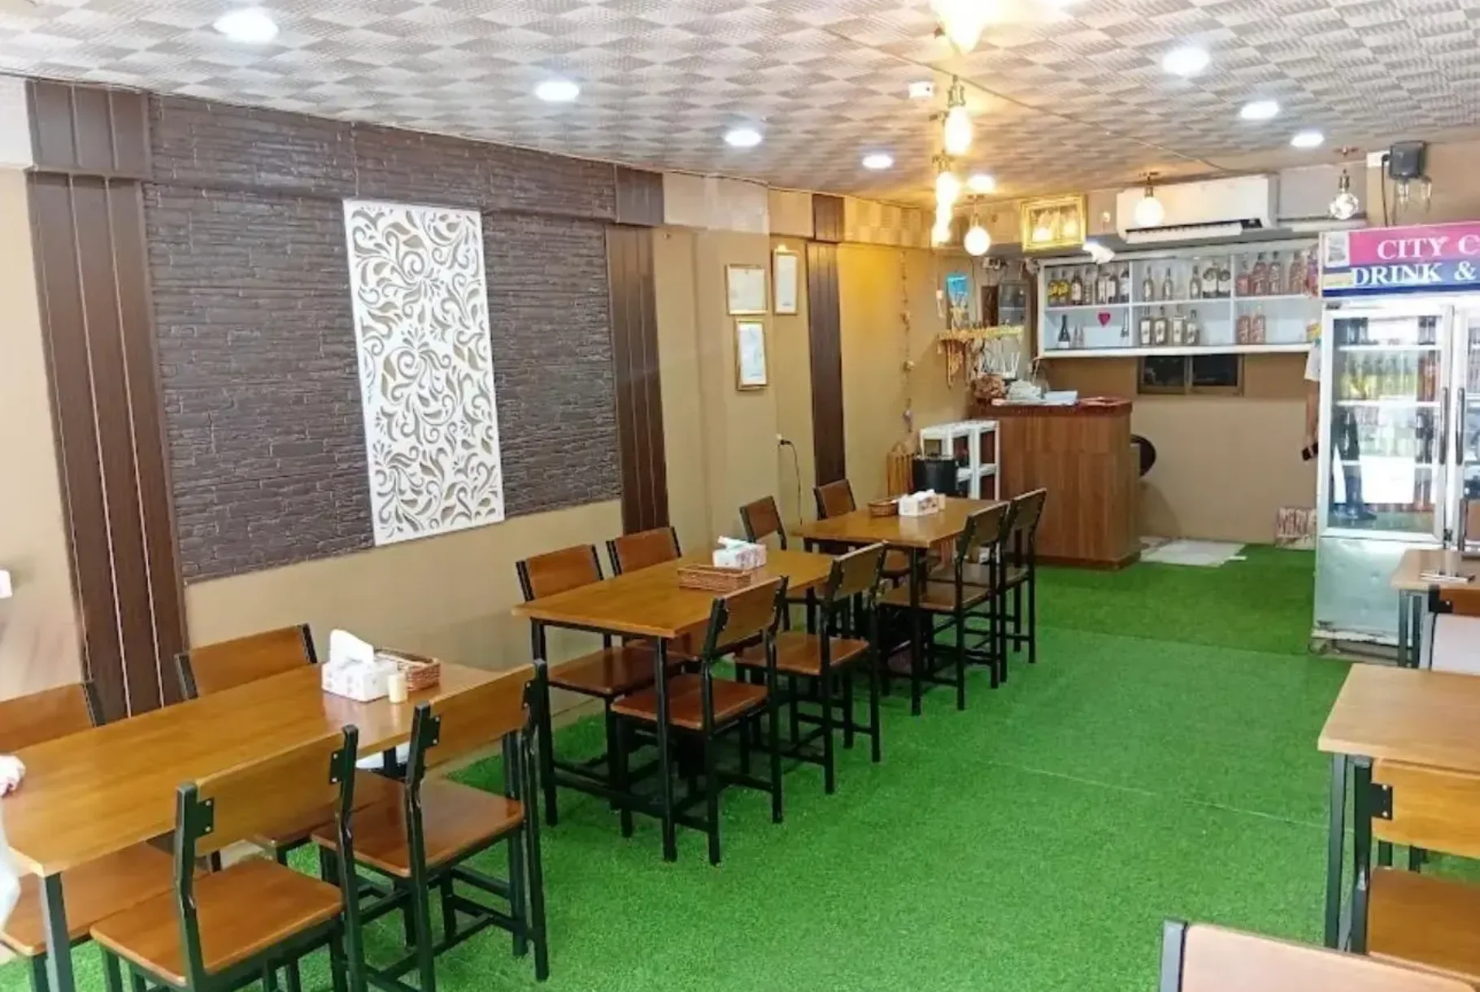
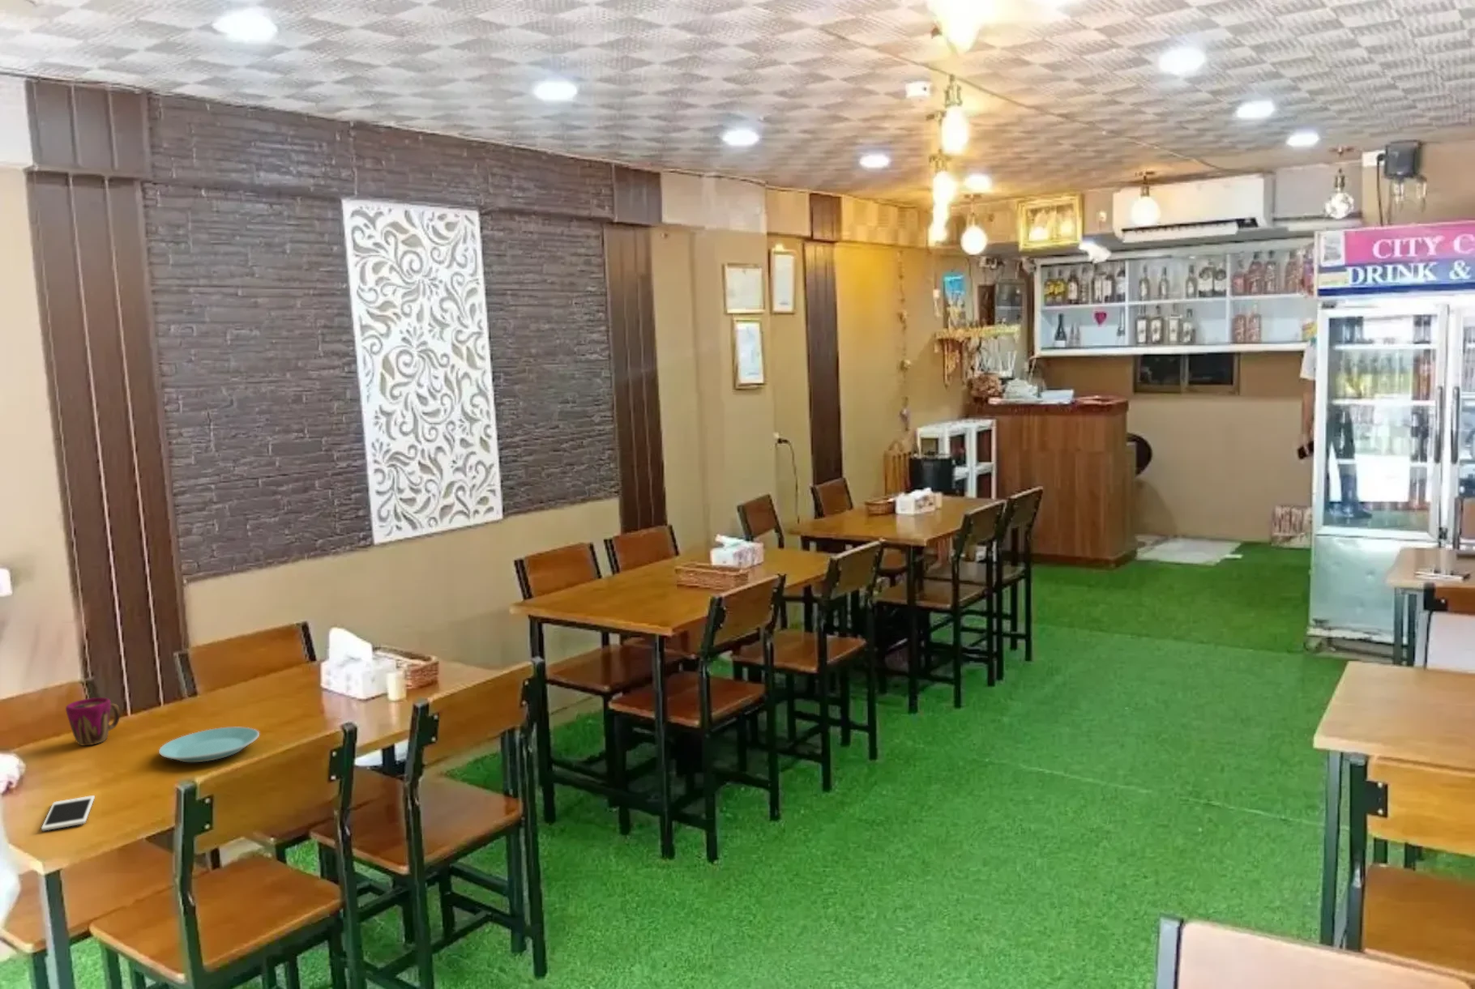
+ cell phone [41,795,96,832]
+ cup [65,696,120,746]
+ plate [158,726,261,763]
